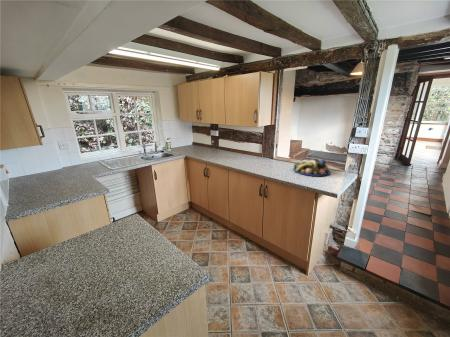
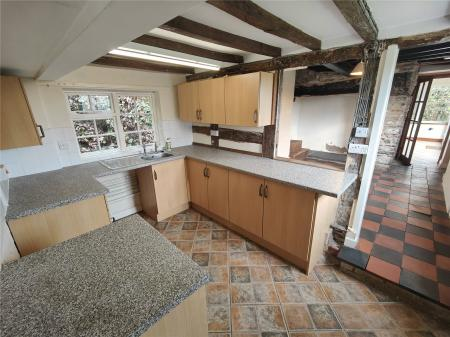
- fruit bowl [292,158,331,177]
